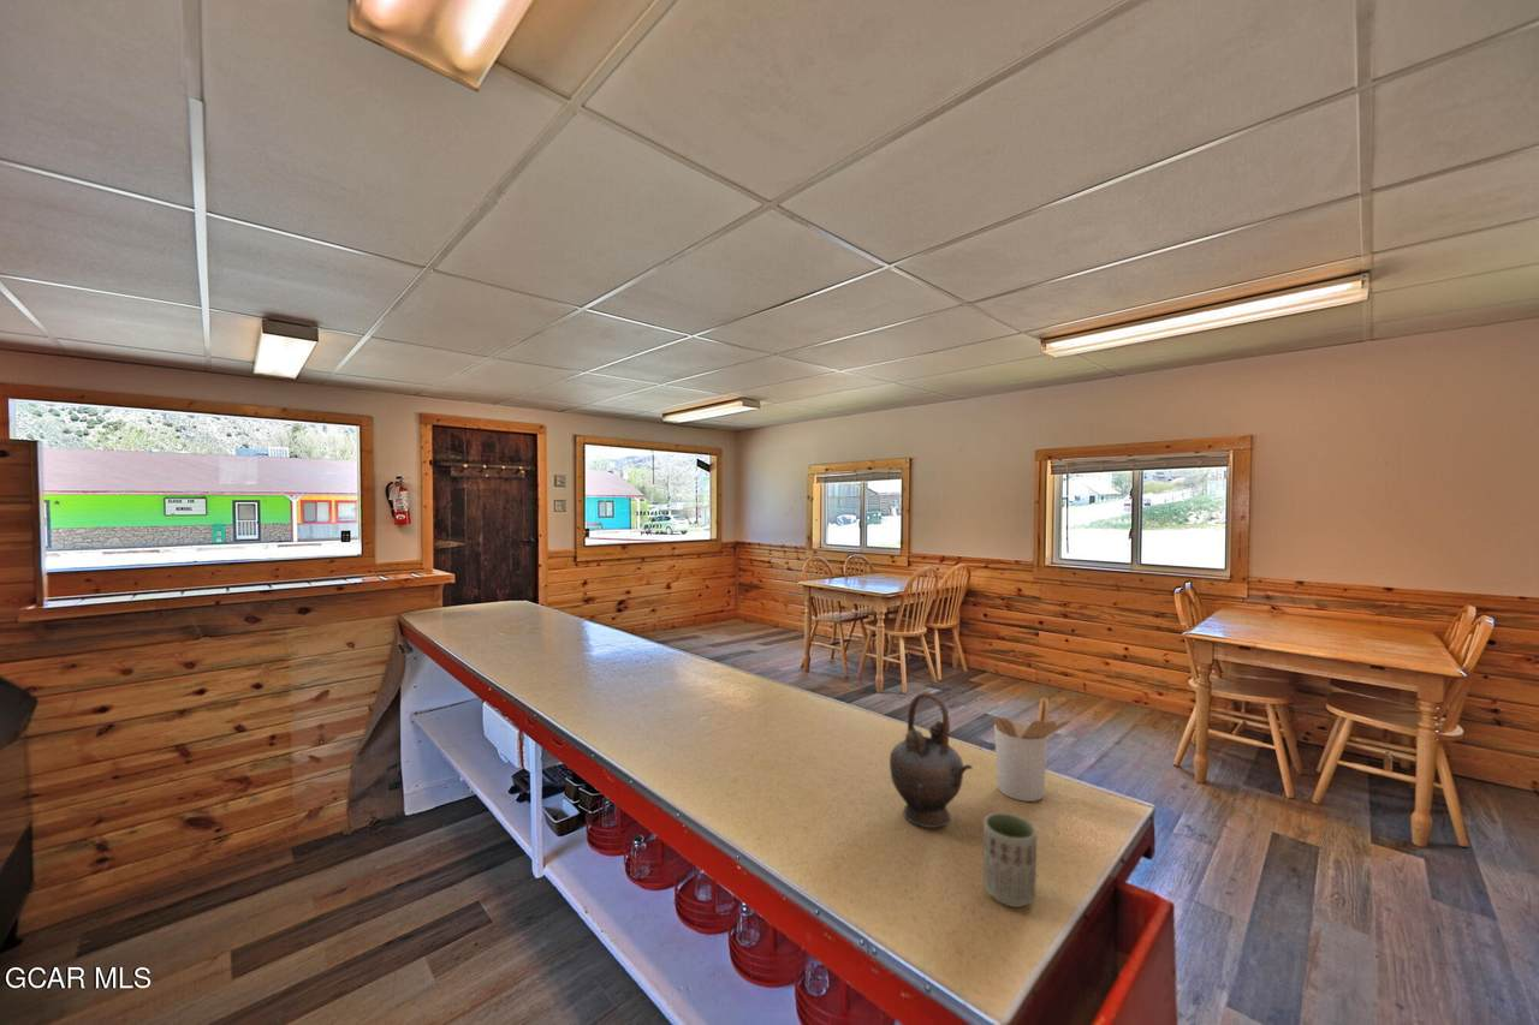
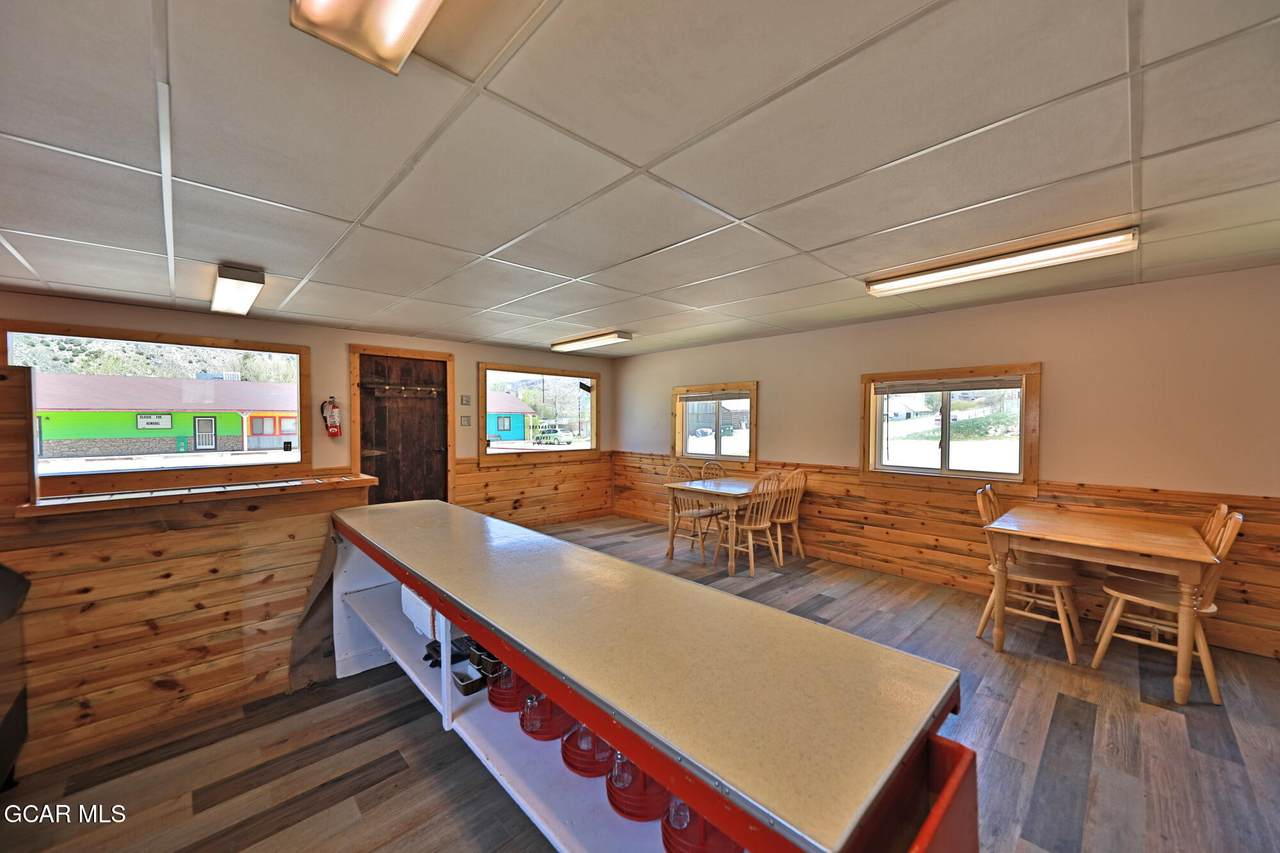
- utensil holder [991,697,1072,803]
- cup [982,811,1038,908]
- teapot [889,691,974,829]
